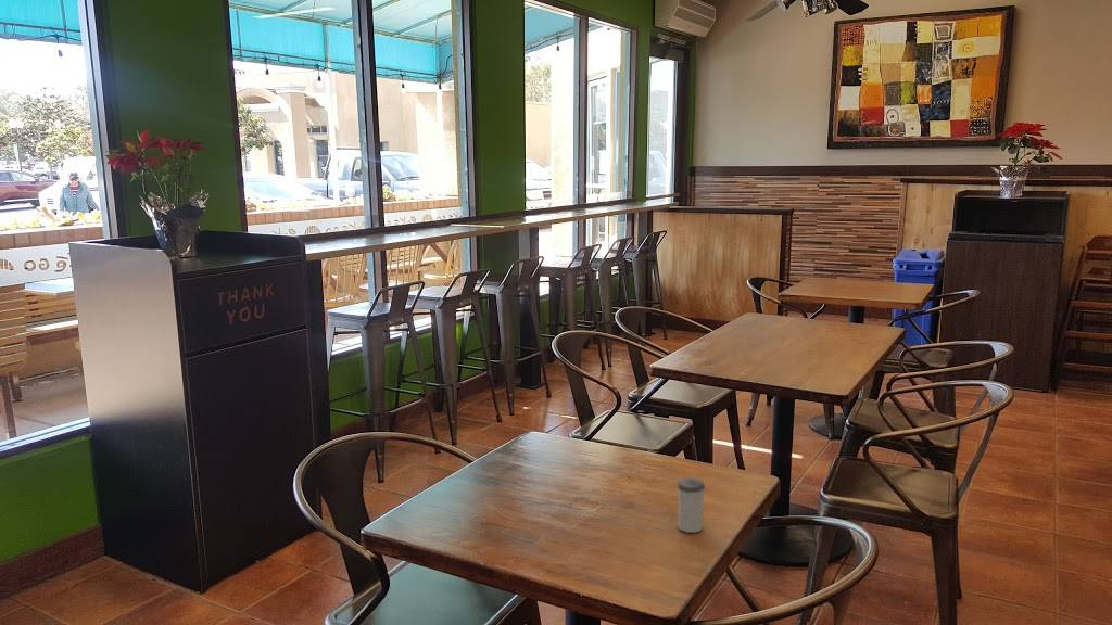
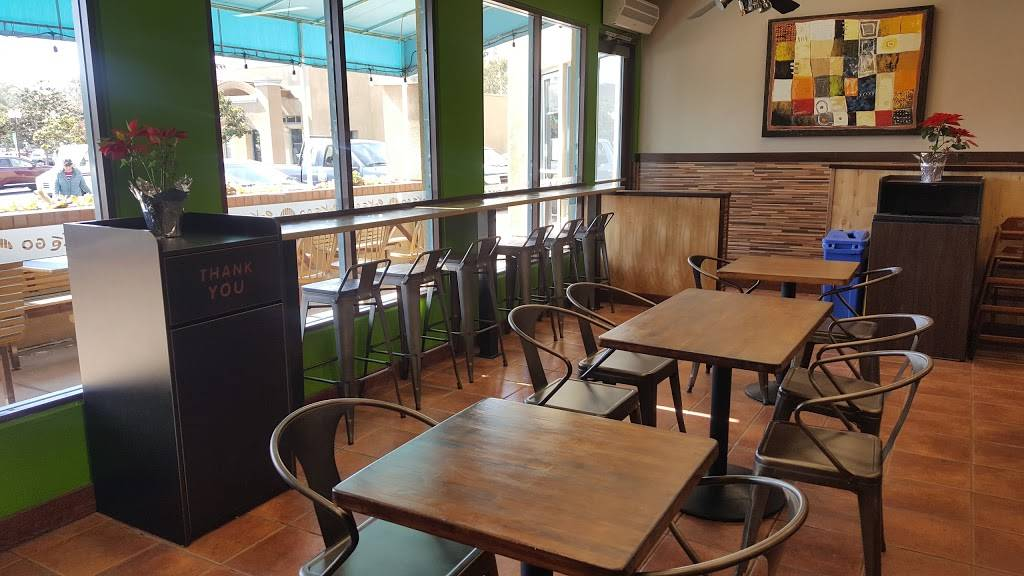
- salt shaker [677,477,706,534]
